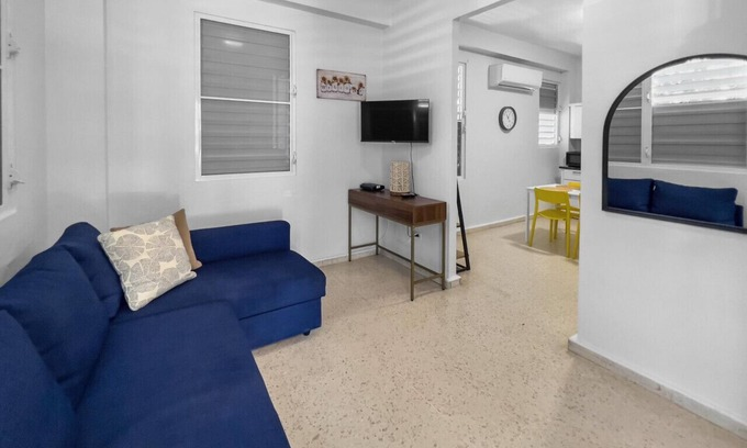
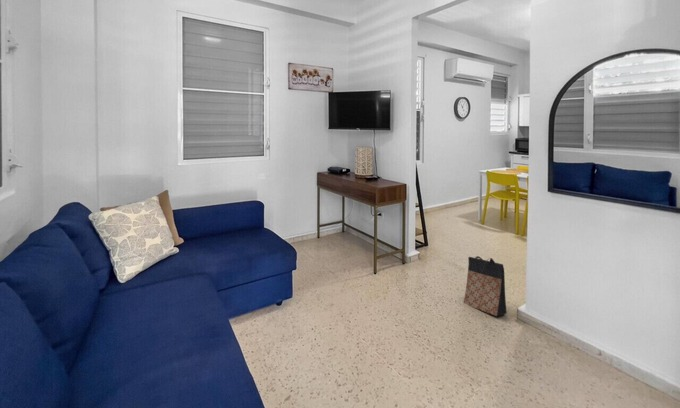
+ bag [463,255,508,317]
